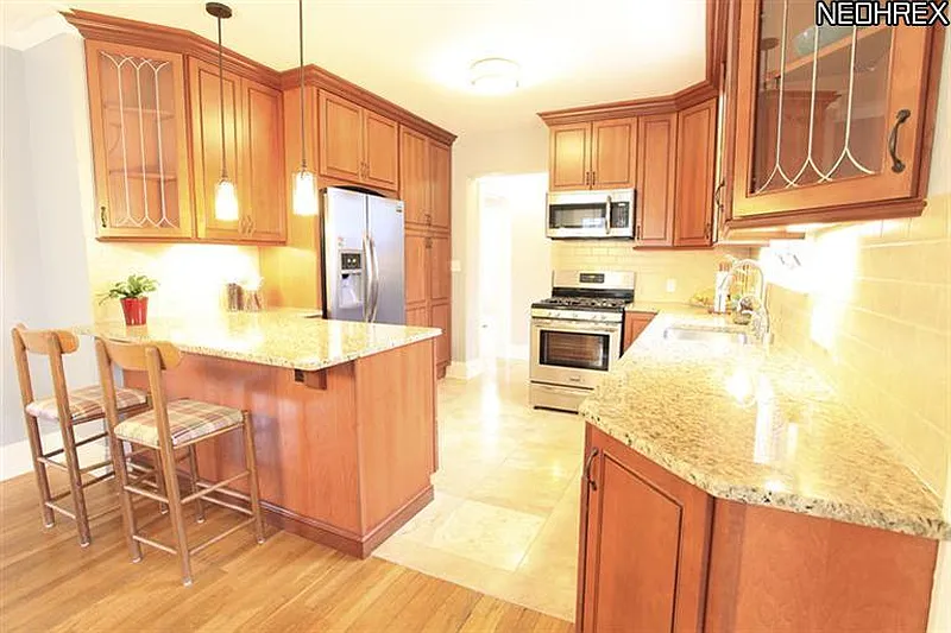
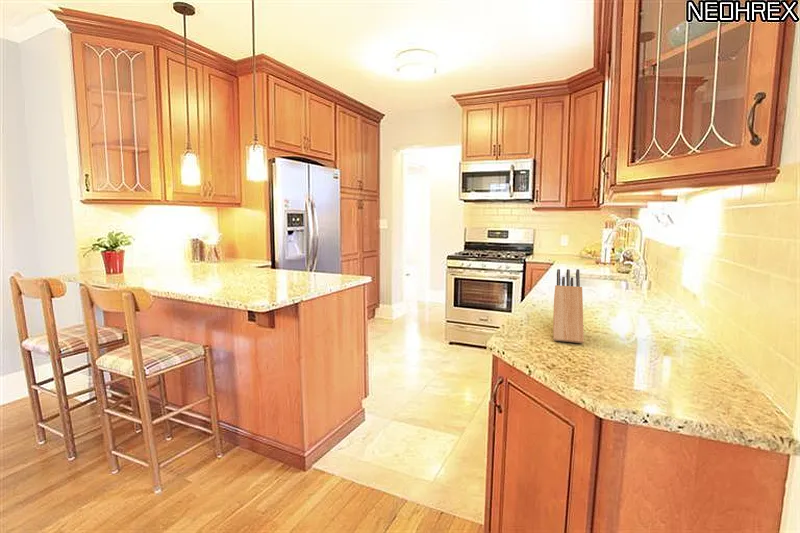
+ knife block [552,268,585,344]
